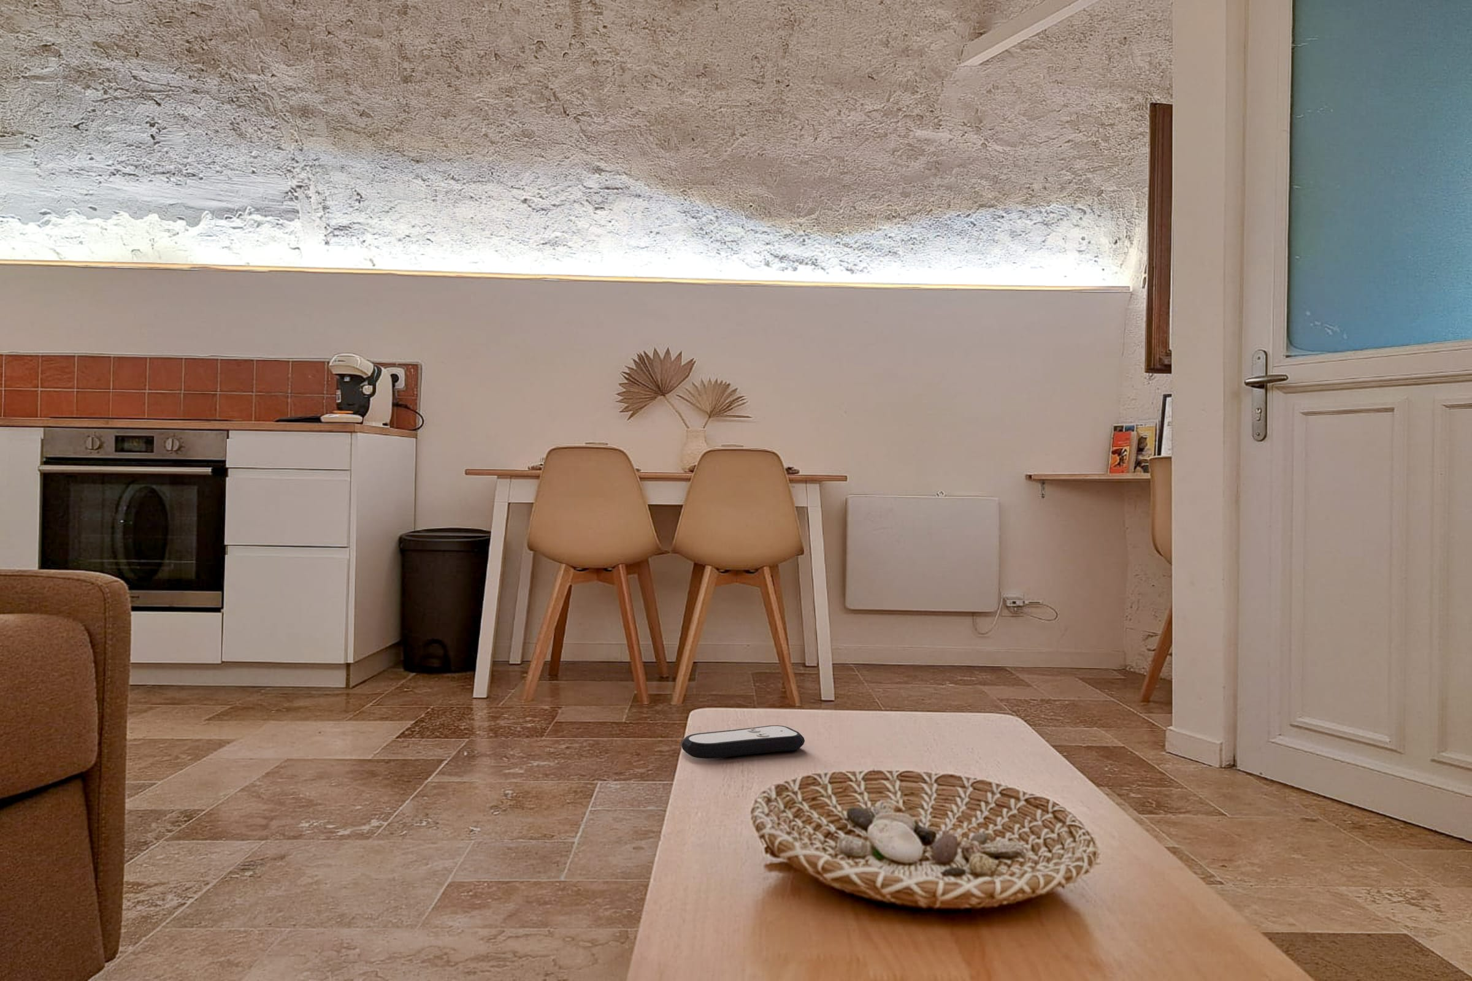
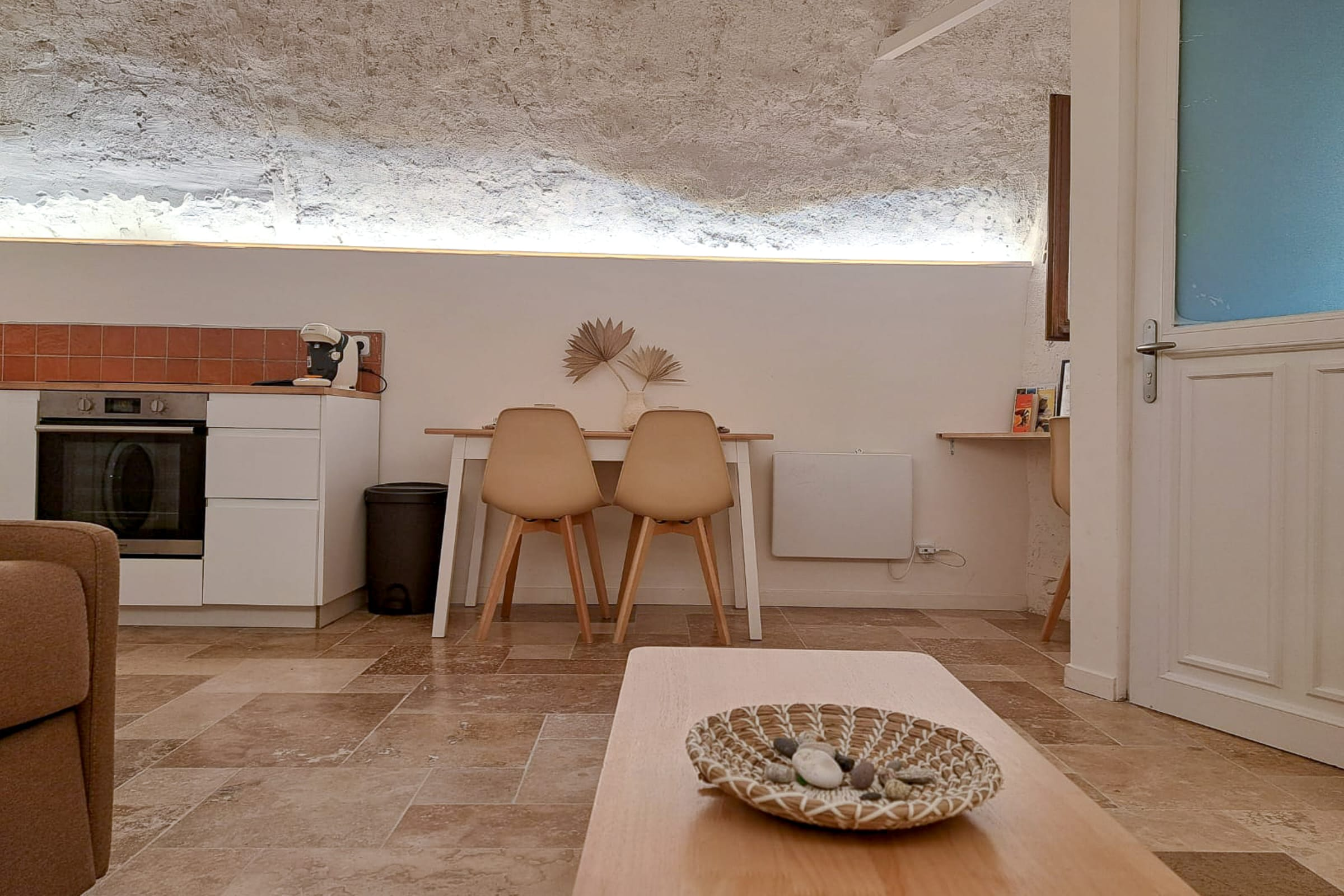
- remote control [681,725,805,759]
